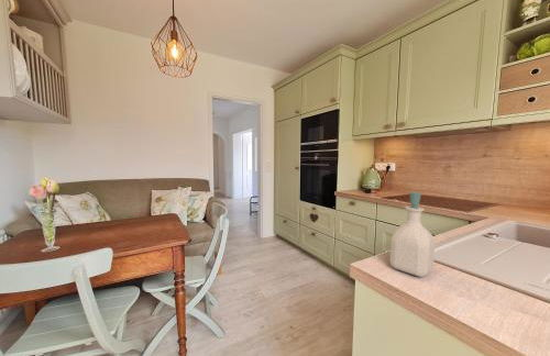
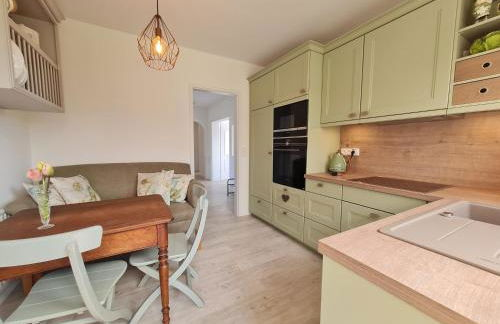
- soap bottle [389,191,436,278]
